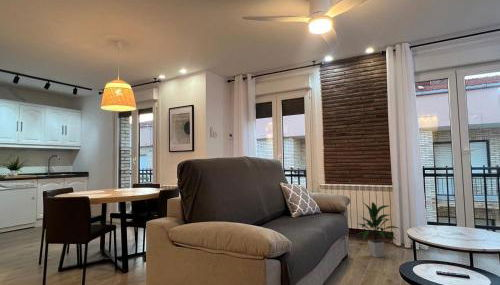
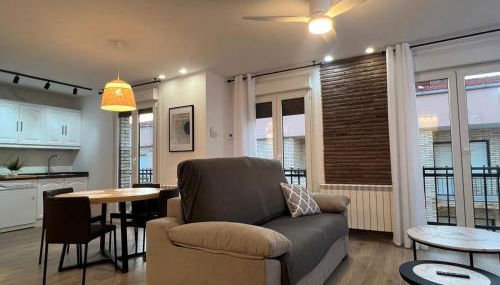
- indoor plant [356,201,402,259]
